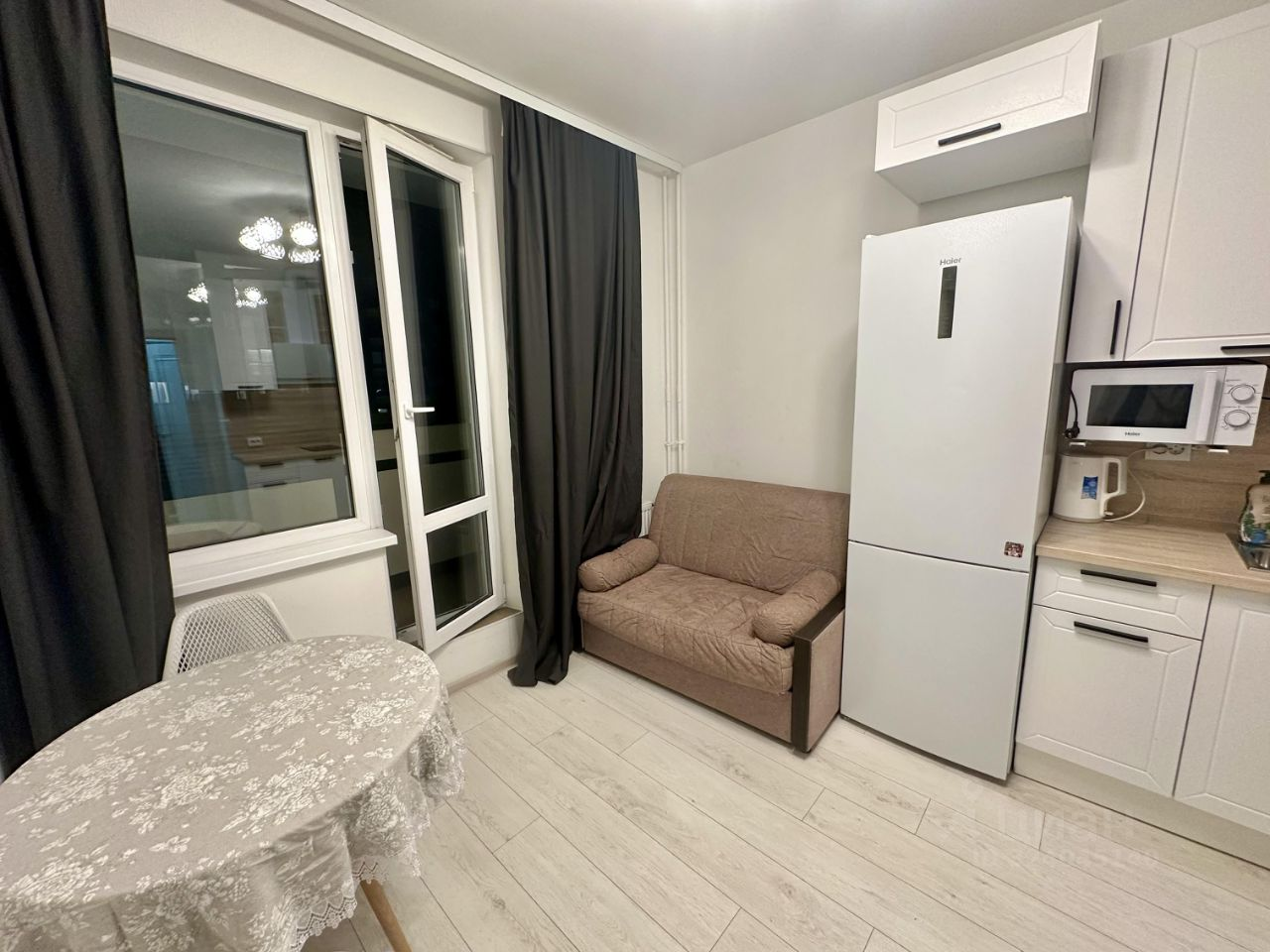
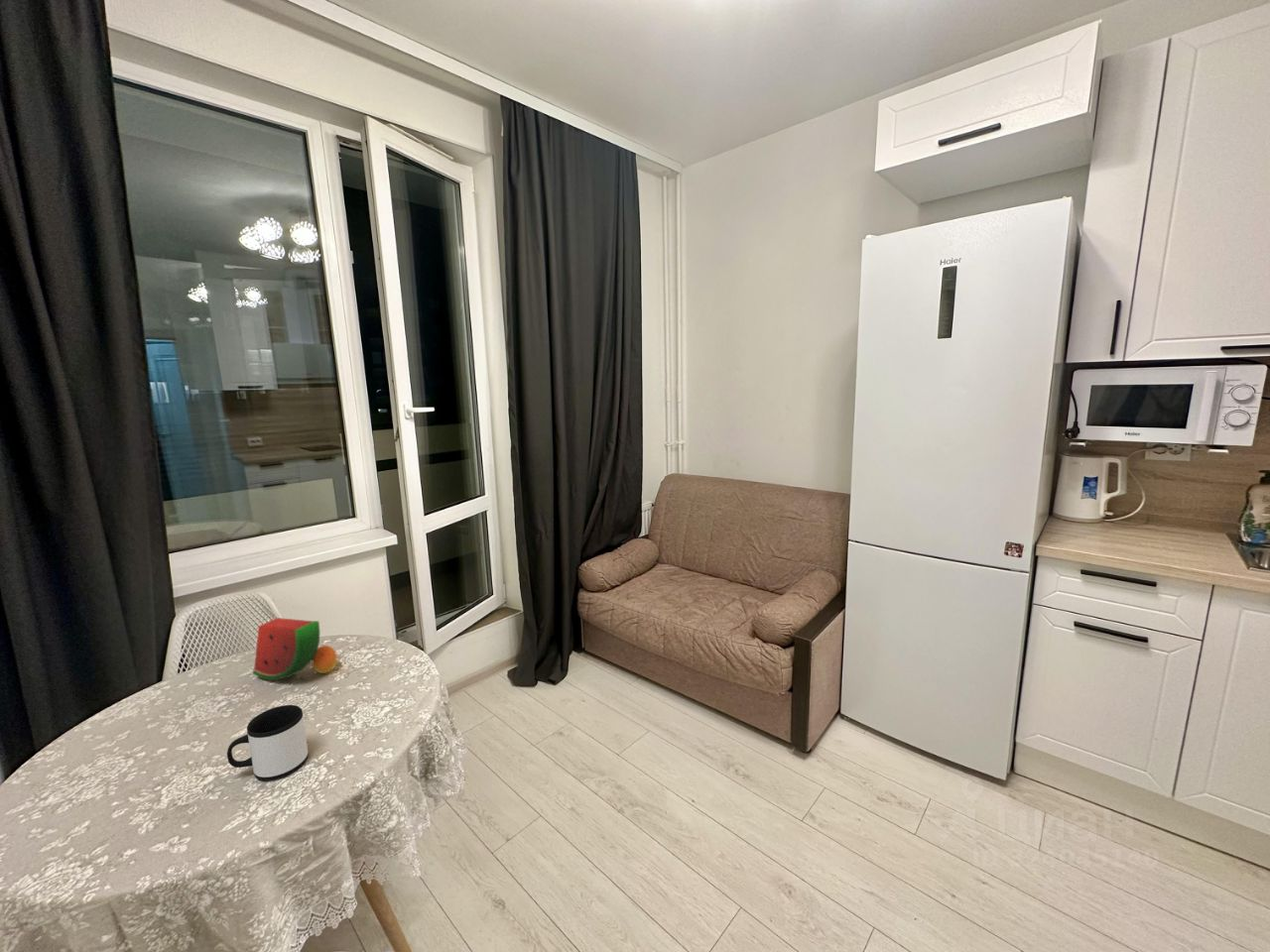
+ watermelon [252,617,338,681]
+ mug [226,704,310,781]
